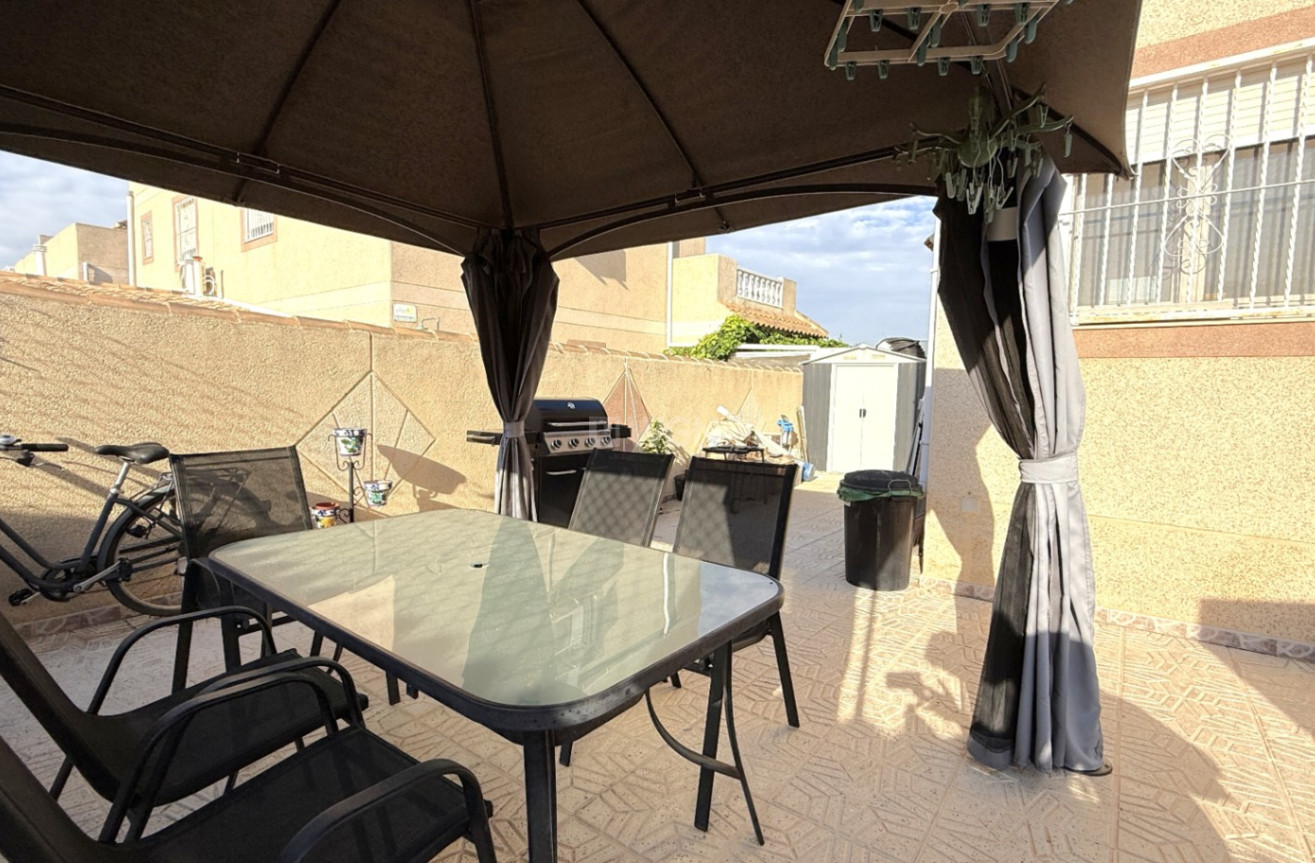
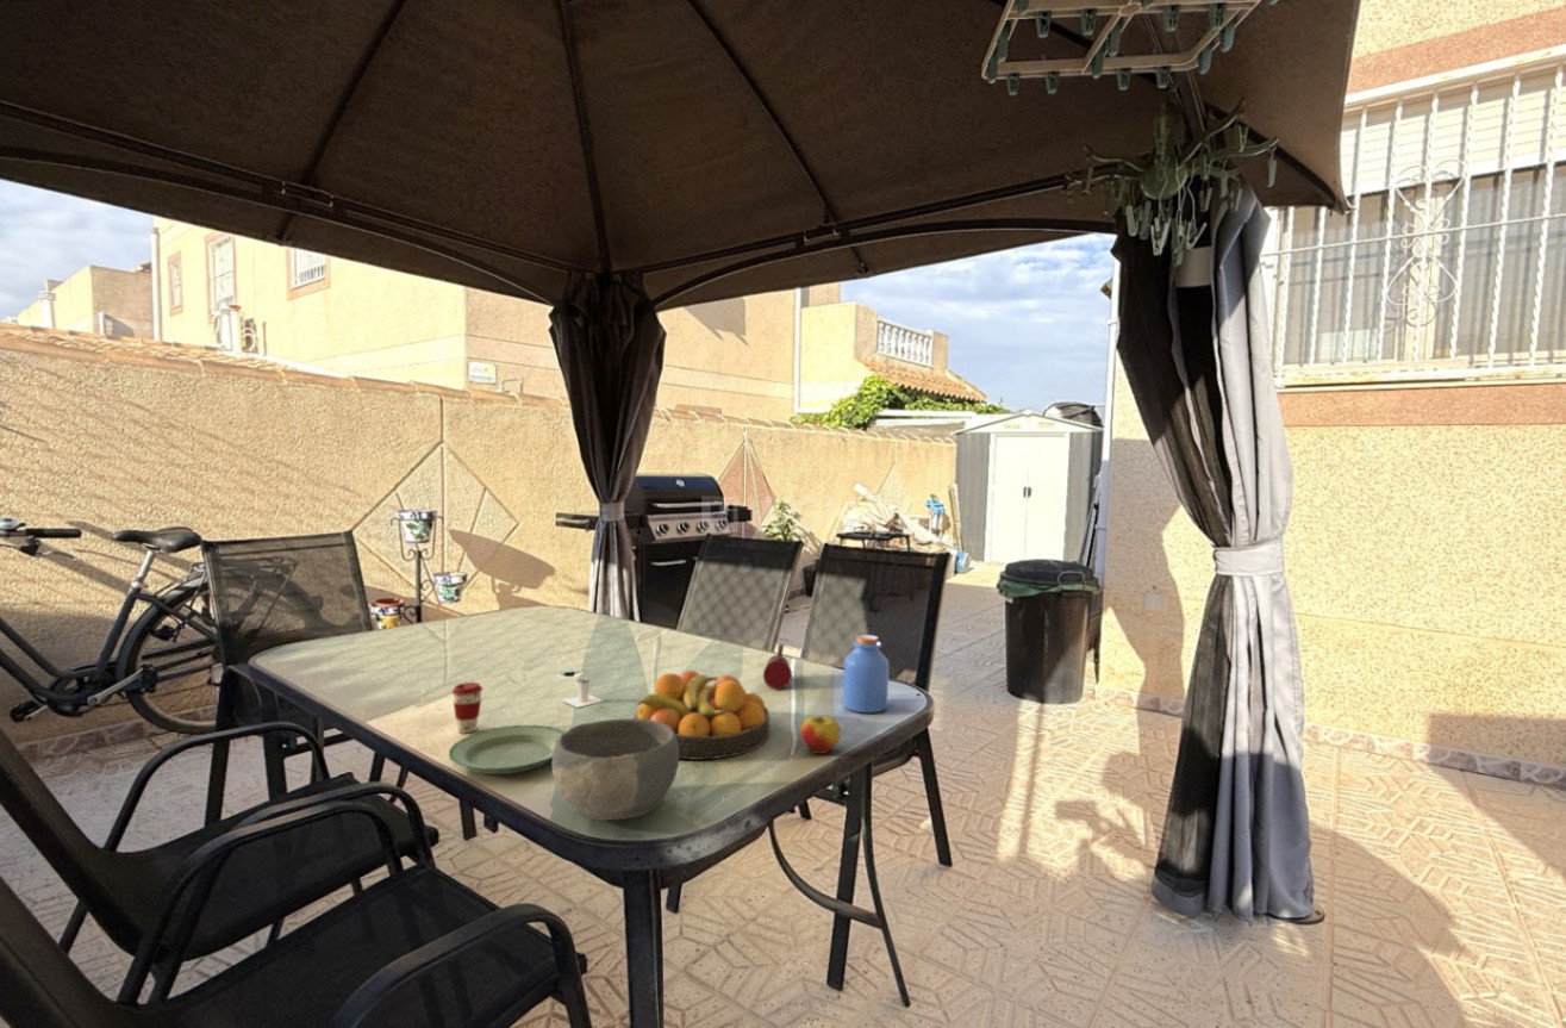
+ coffee cup [450,681,483,734]
+ bowl [550,717,680,822]
+ beer mug [762,642,793,691]
+ salt shaker [562,677,605,709]
+ jar [842,634,890,715]
+ apple [799,715,842,755]
+ fruit bowl [632,669,772,761]
+ plate [447,724,566,775]
